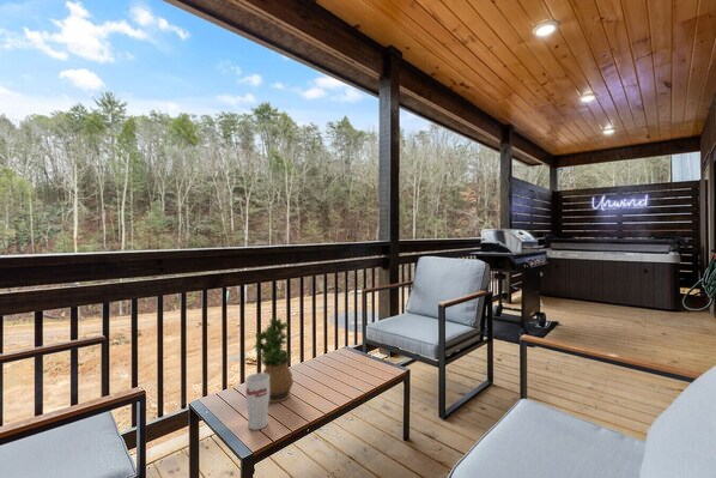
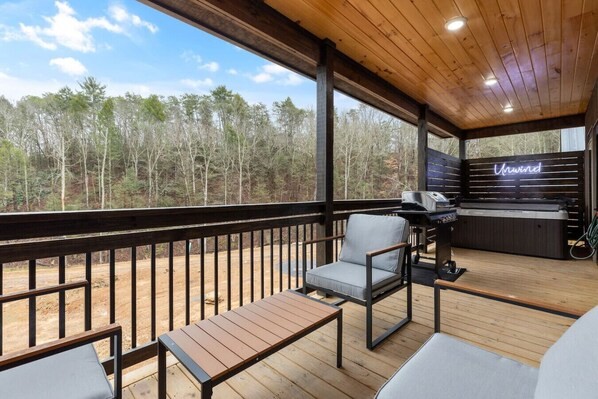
- cup [244,371,269,431]
- potted plant [253,317,295,404]
